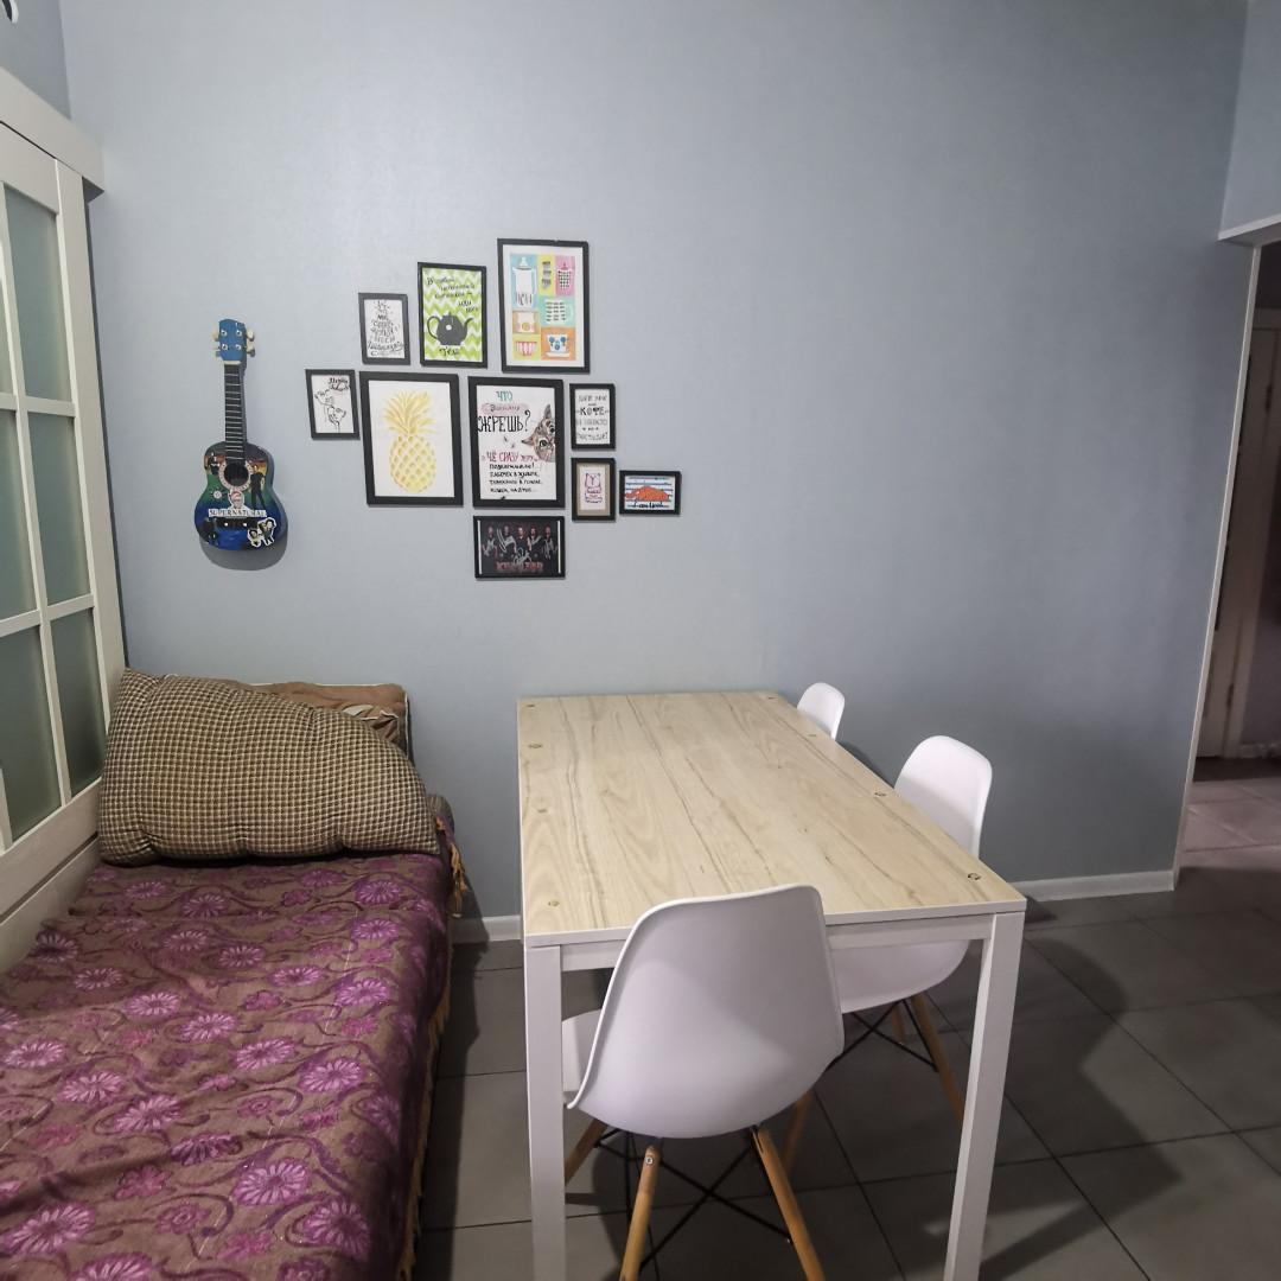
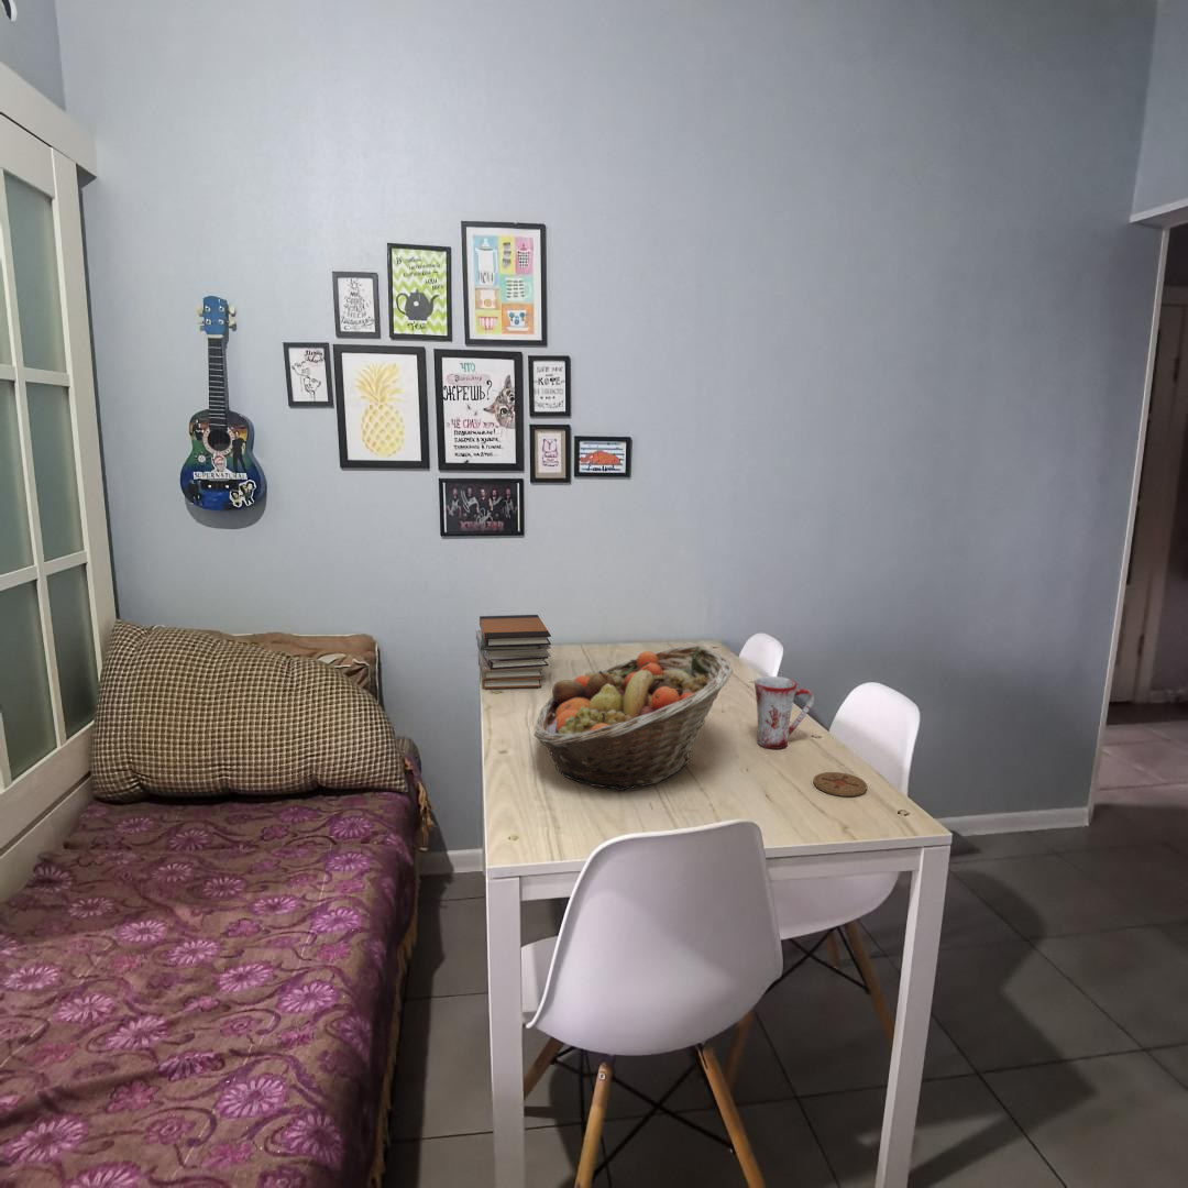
+ fruit basket [534,645,734,792]
+ book stack [475,614,552,690]
+ coaster [812,771,868,798]
+ mug [754,675,815,750]
